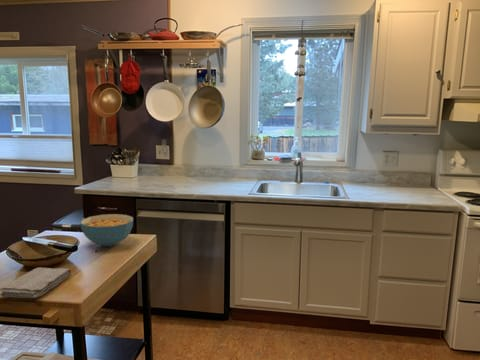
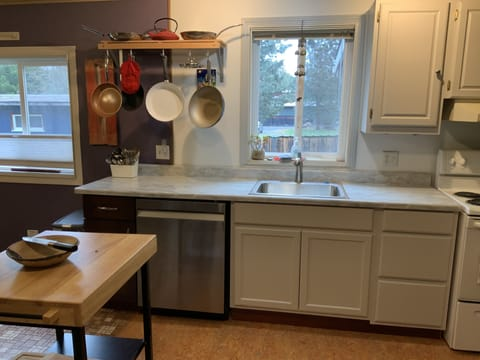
- washcloth [0,267,72,299]
- cereal bowl [79,213,134,247]
